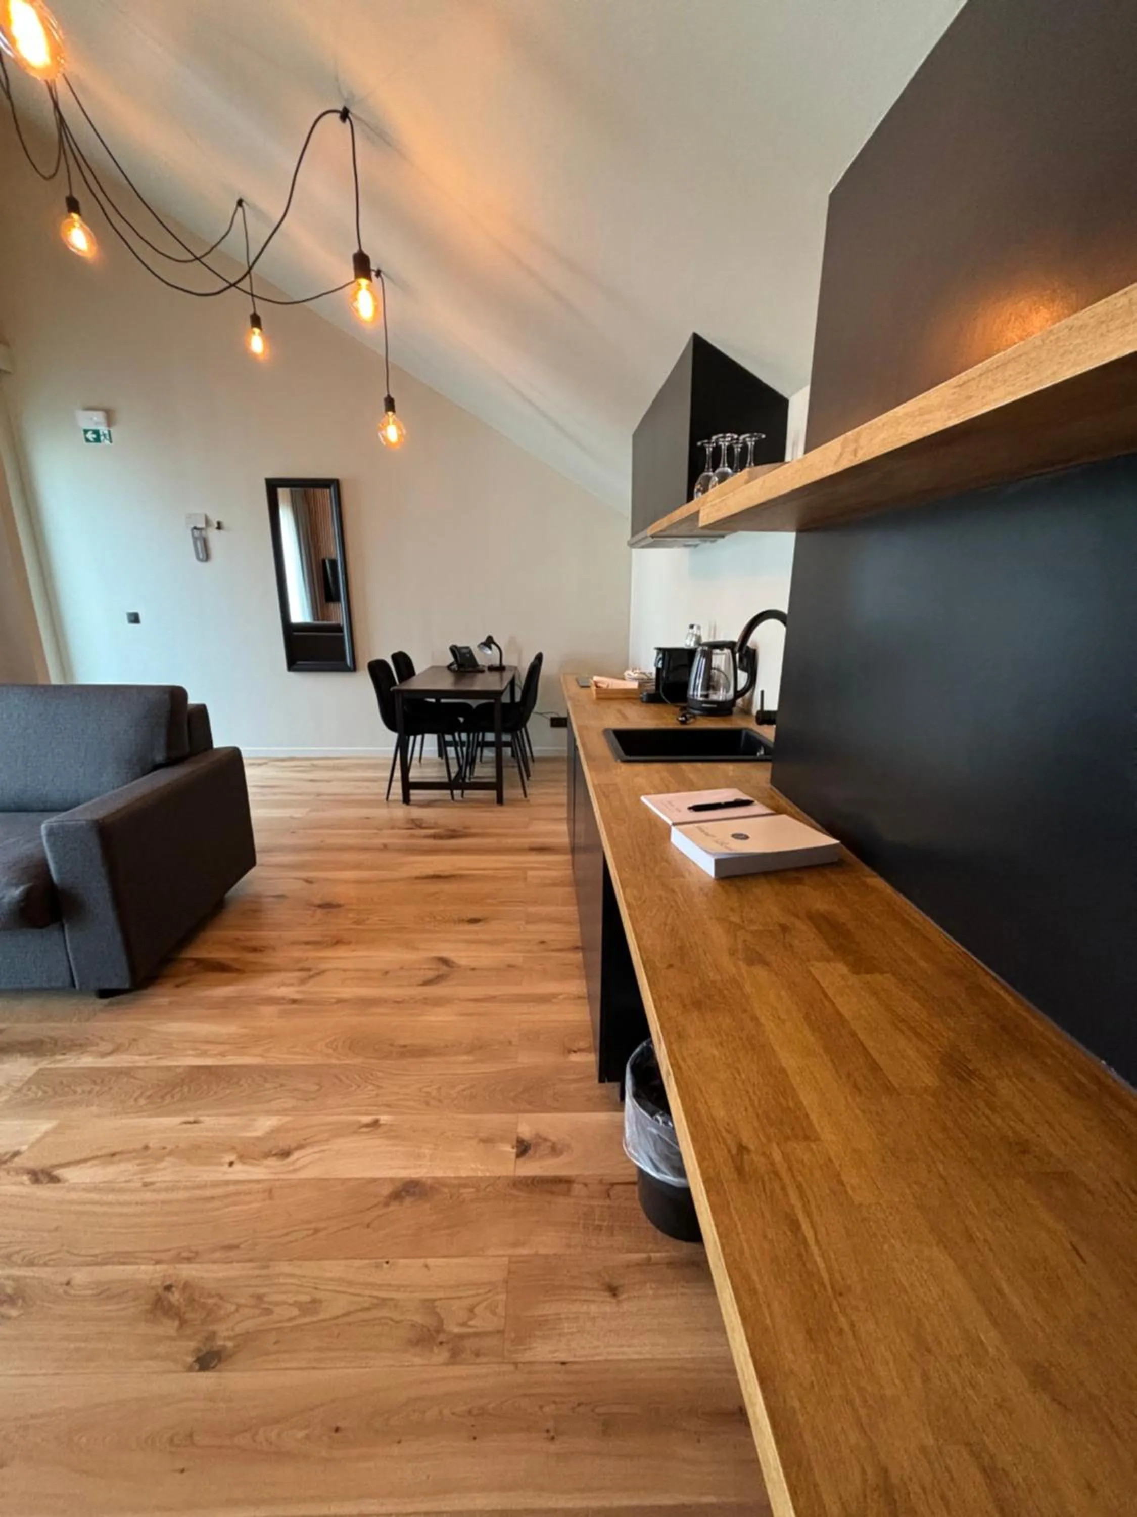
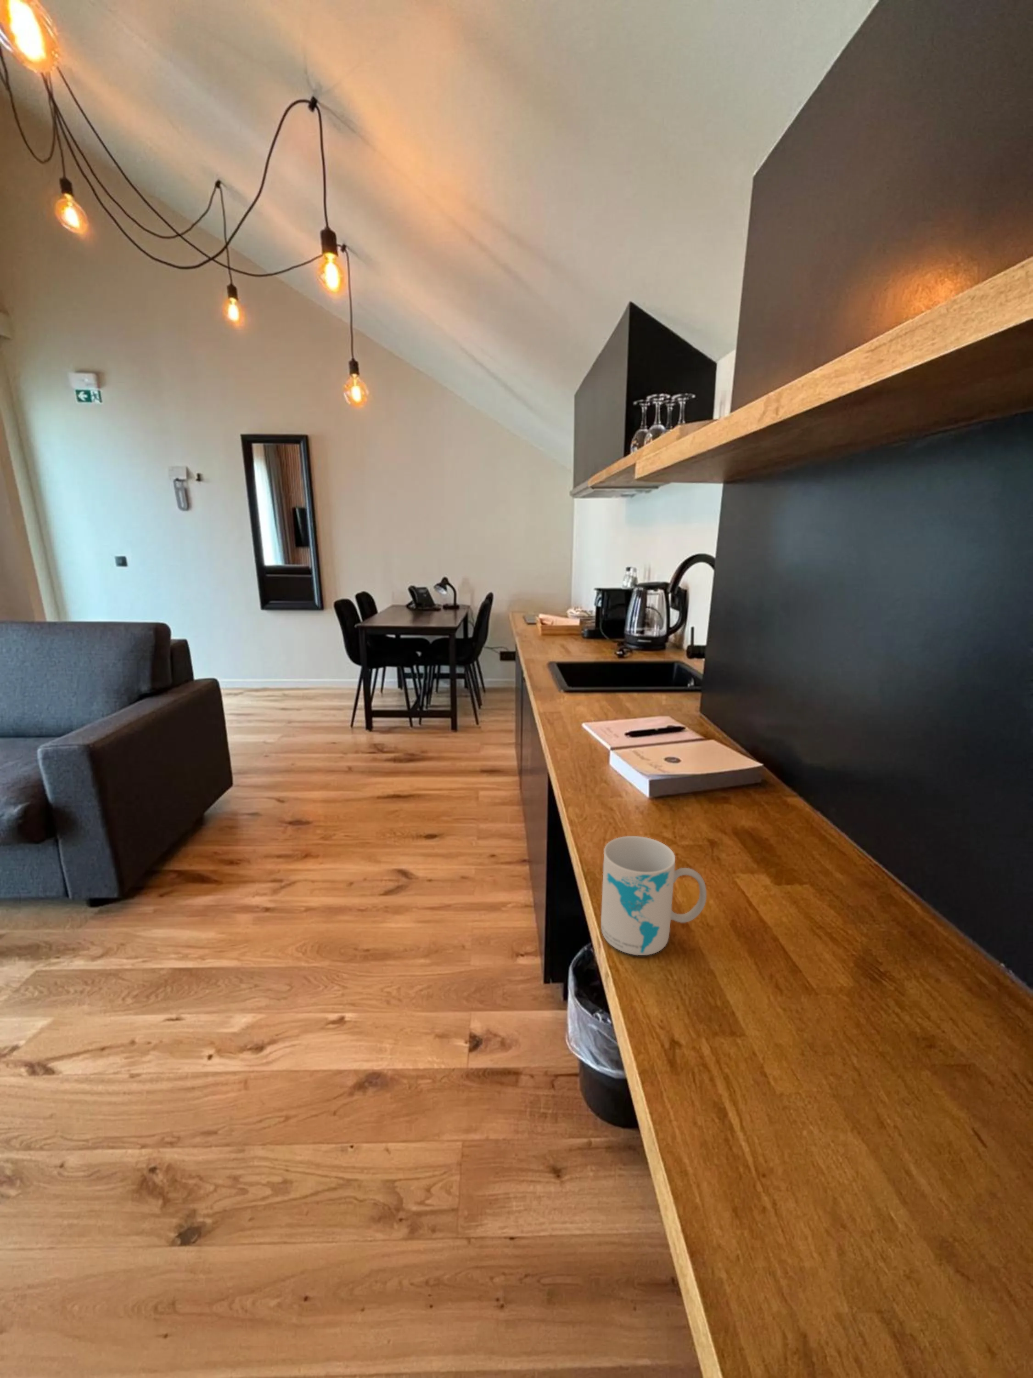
+ mug [600,835,707,956]
